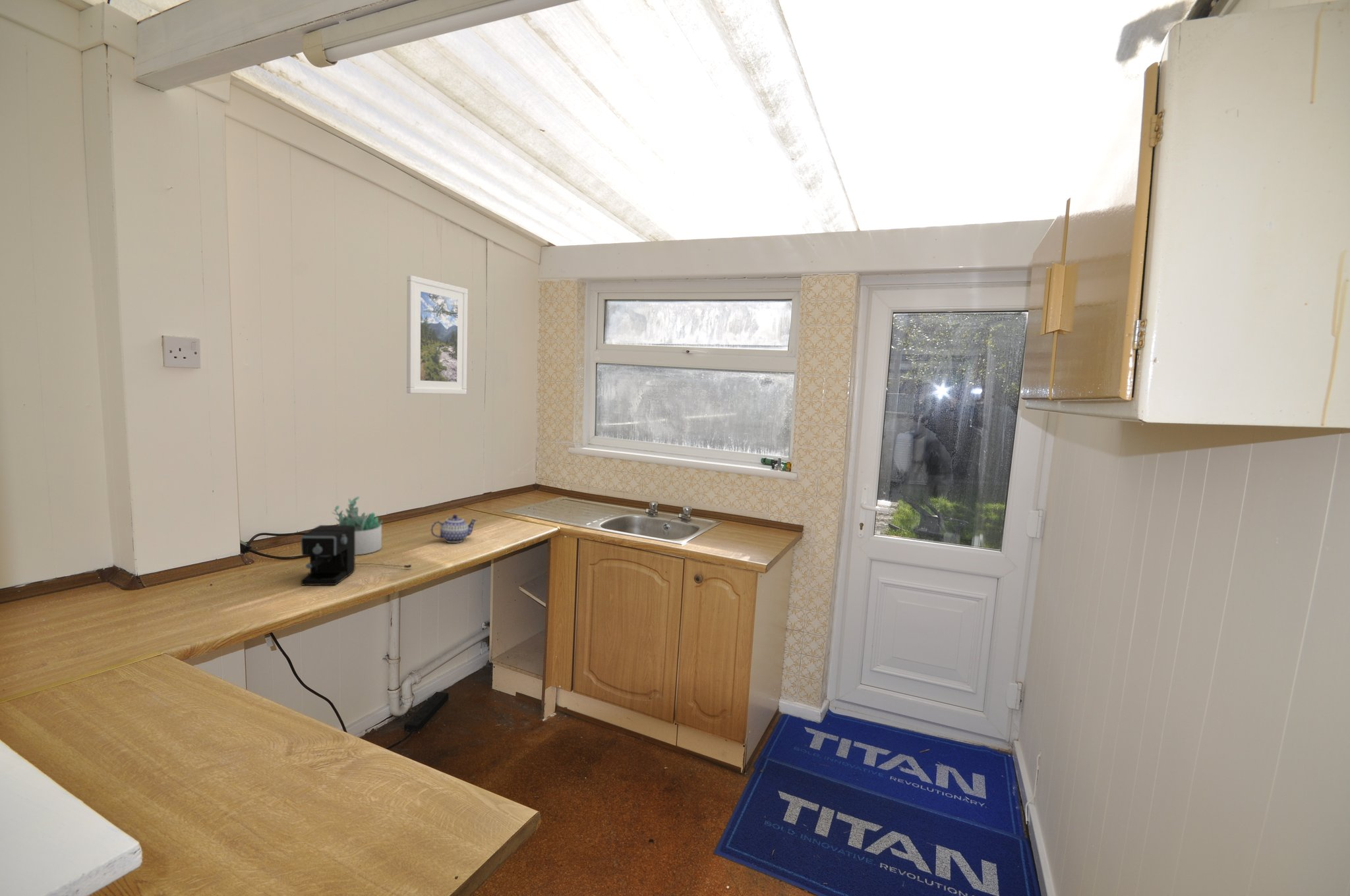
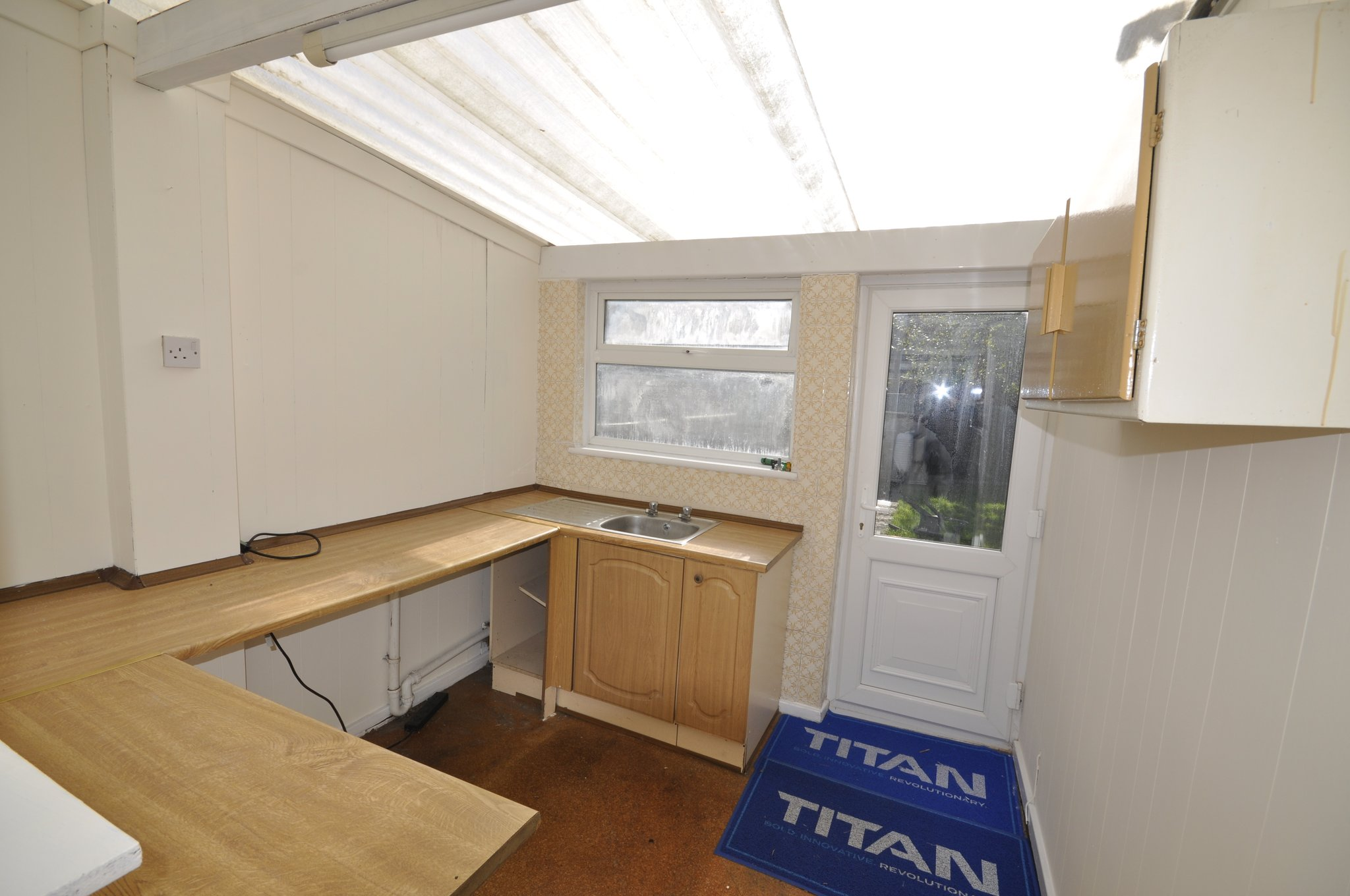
- coffee maker [300,524,412,586]
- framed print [406,275,469,395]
- teapot [430,514,478,544]
- succulent plant [332,496,383,556]
